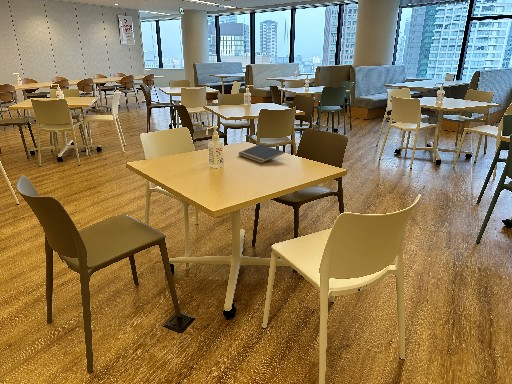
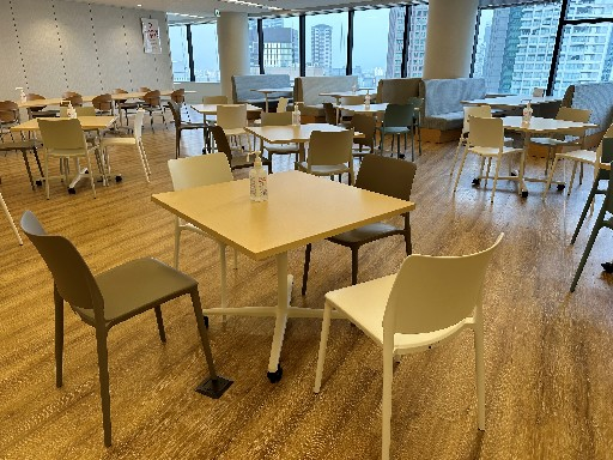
- notepad [238,143,285,164]
